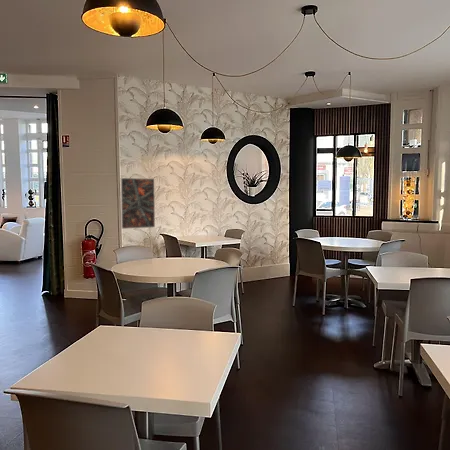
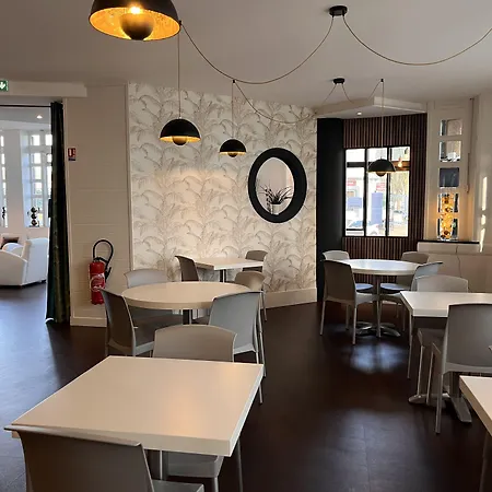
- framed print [120,177,156,230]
